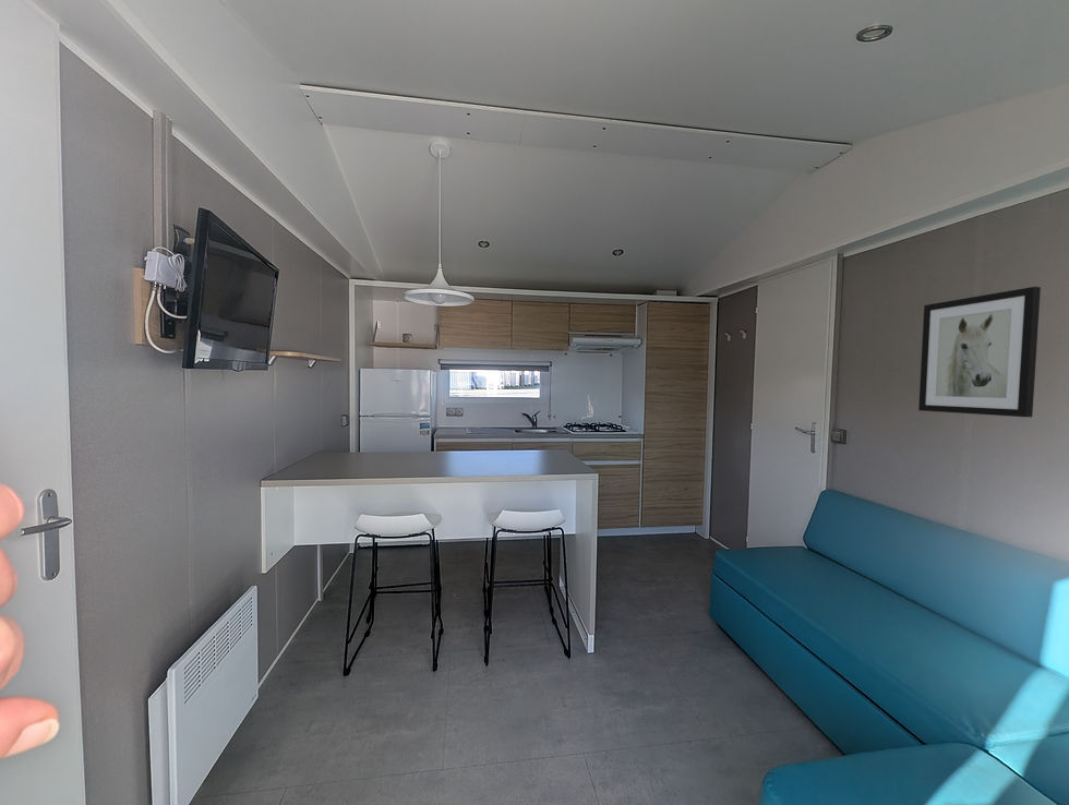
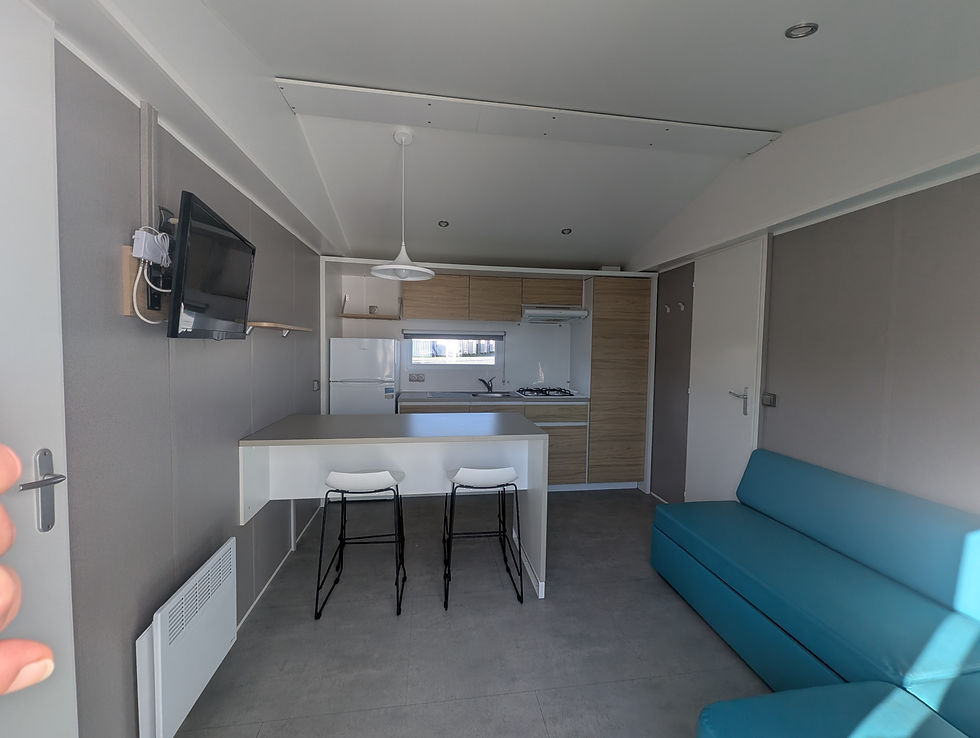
- wall art [917,286,1042,418]
